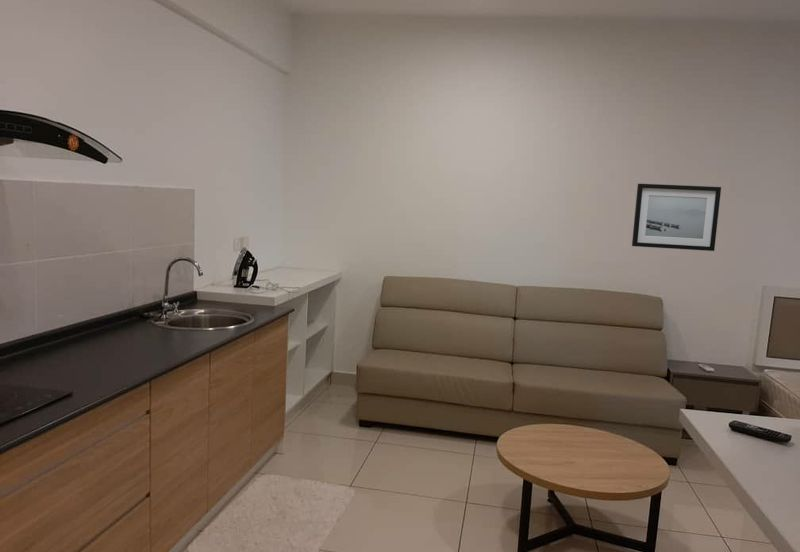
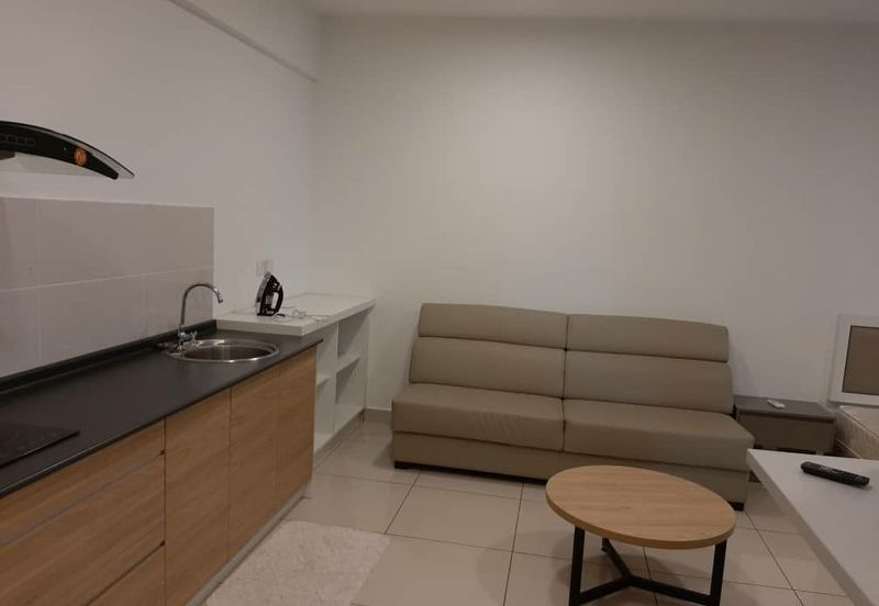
- wall art [631,183,722,252]
